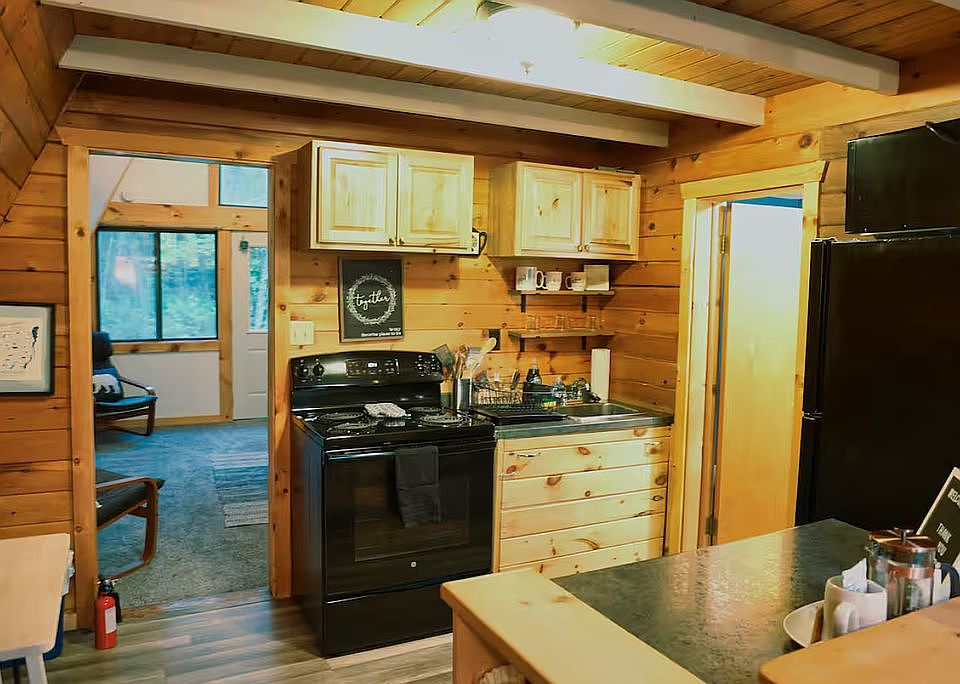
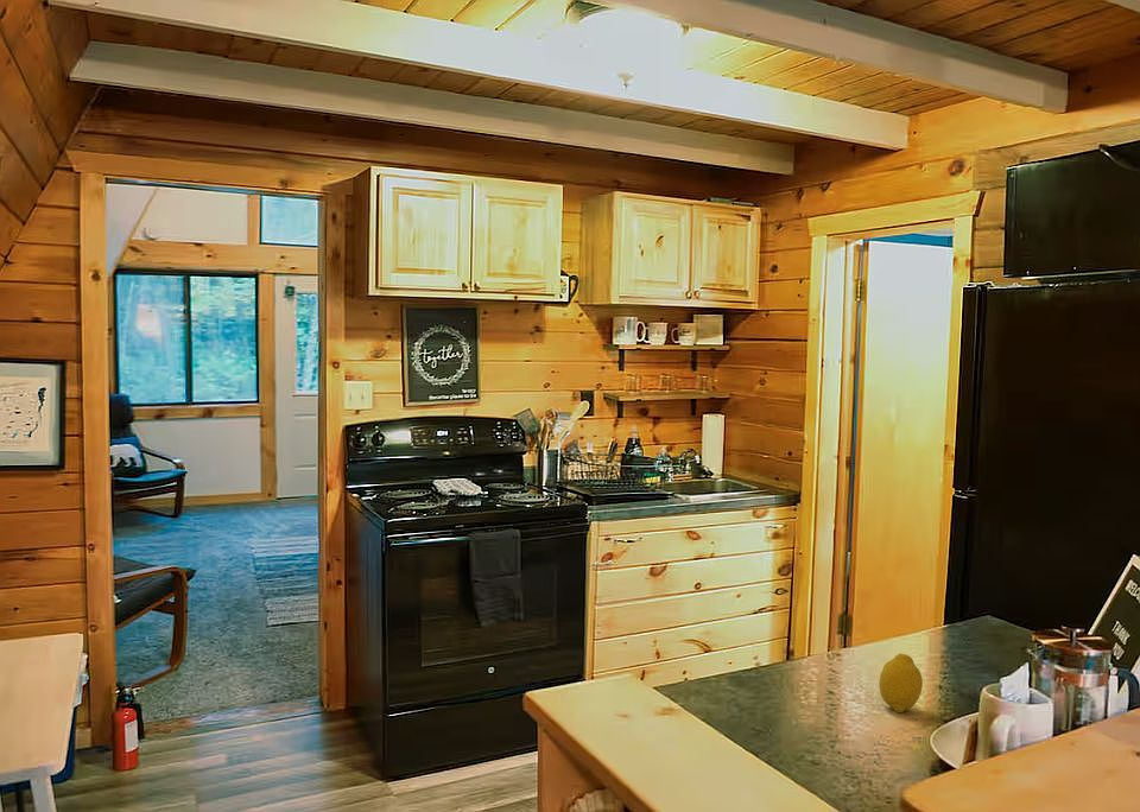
+ fruit [879,652,924,713]
